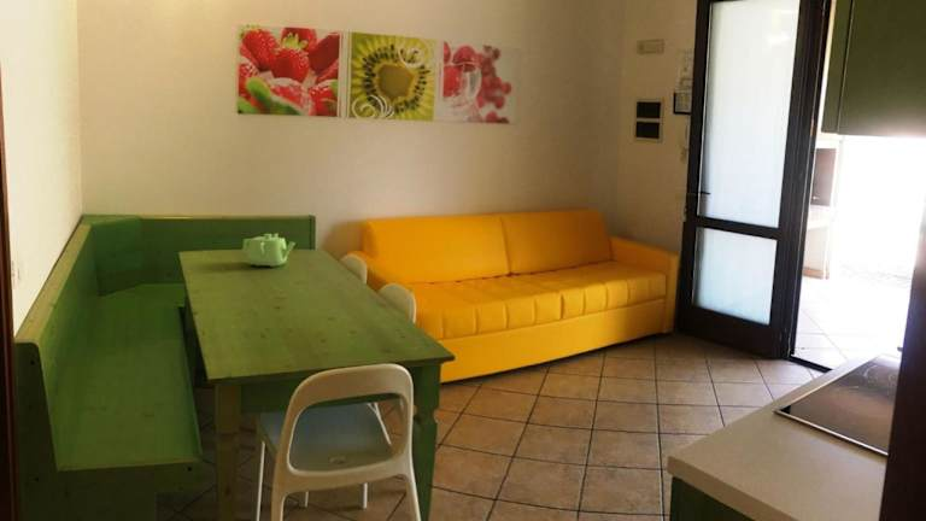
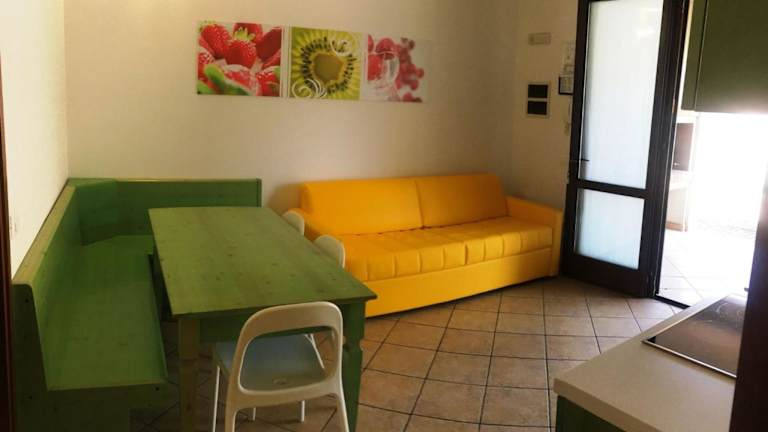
- teapot [241,232,297,268]
